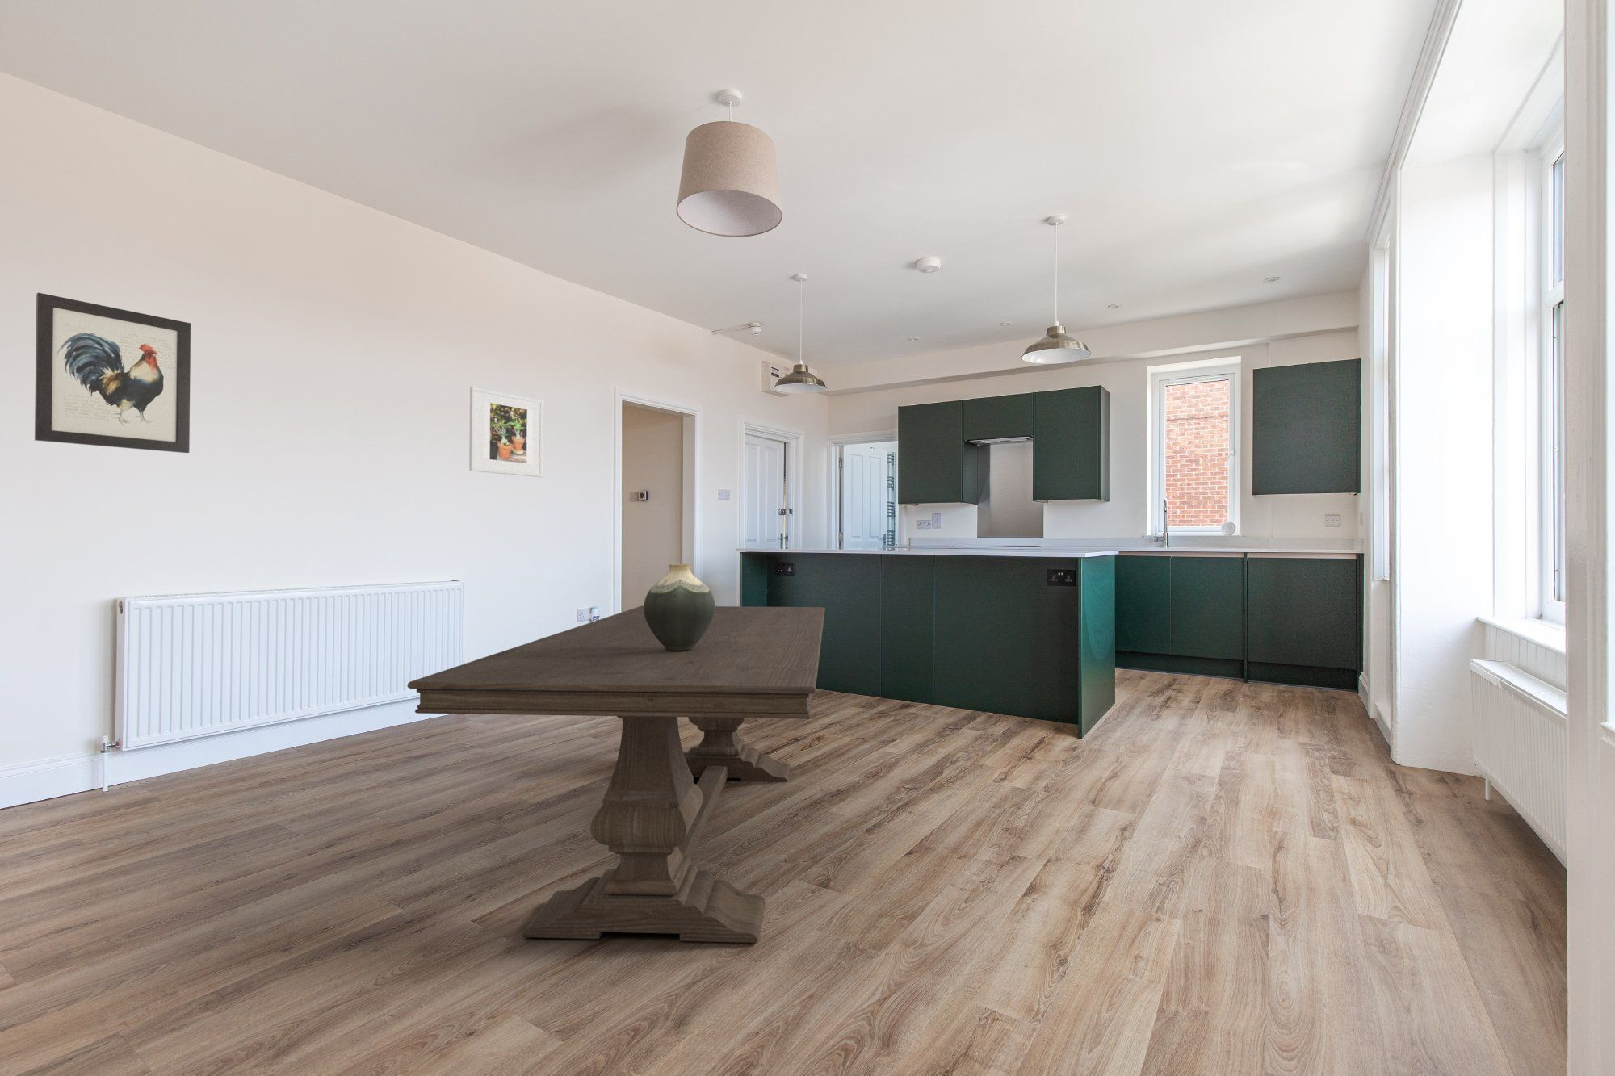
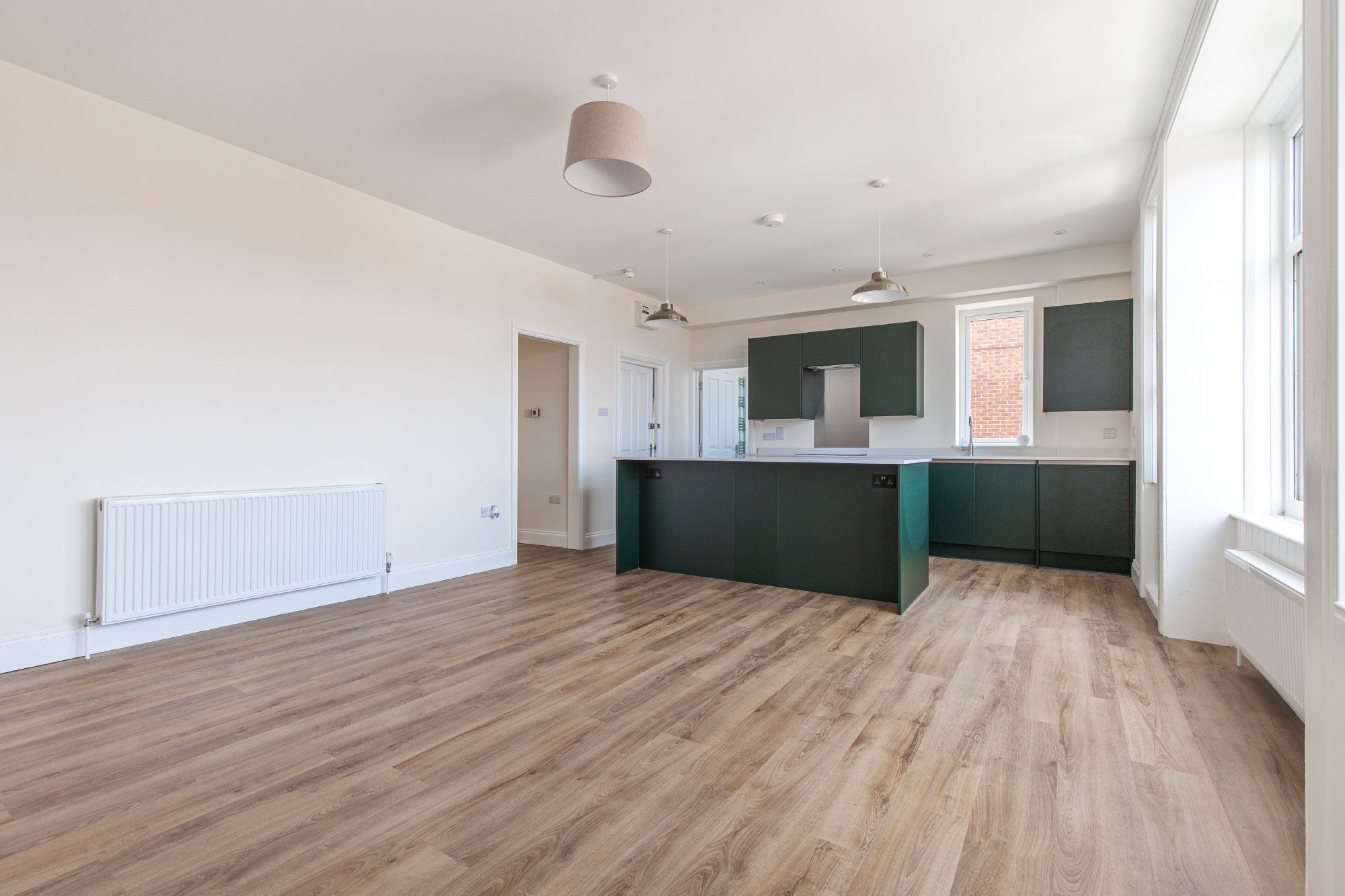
- vase [642,563,717,651]
- wall art [34,292,191,454]
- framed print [468,385,545,478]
- dining table [406,604,826,944]
